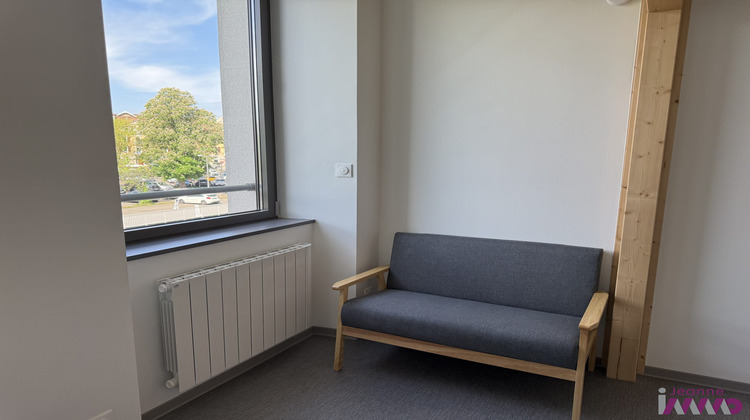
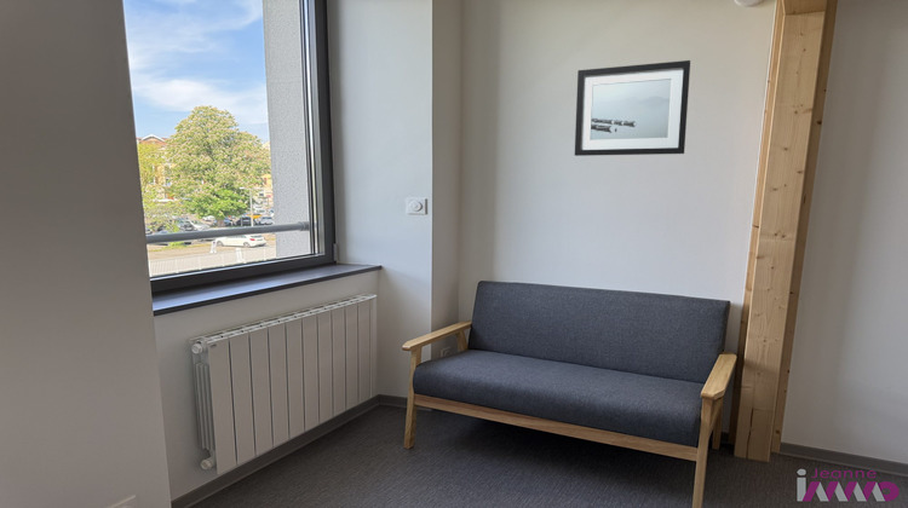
+ wall art [574,59,691,157]
